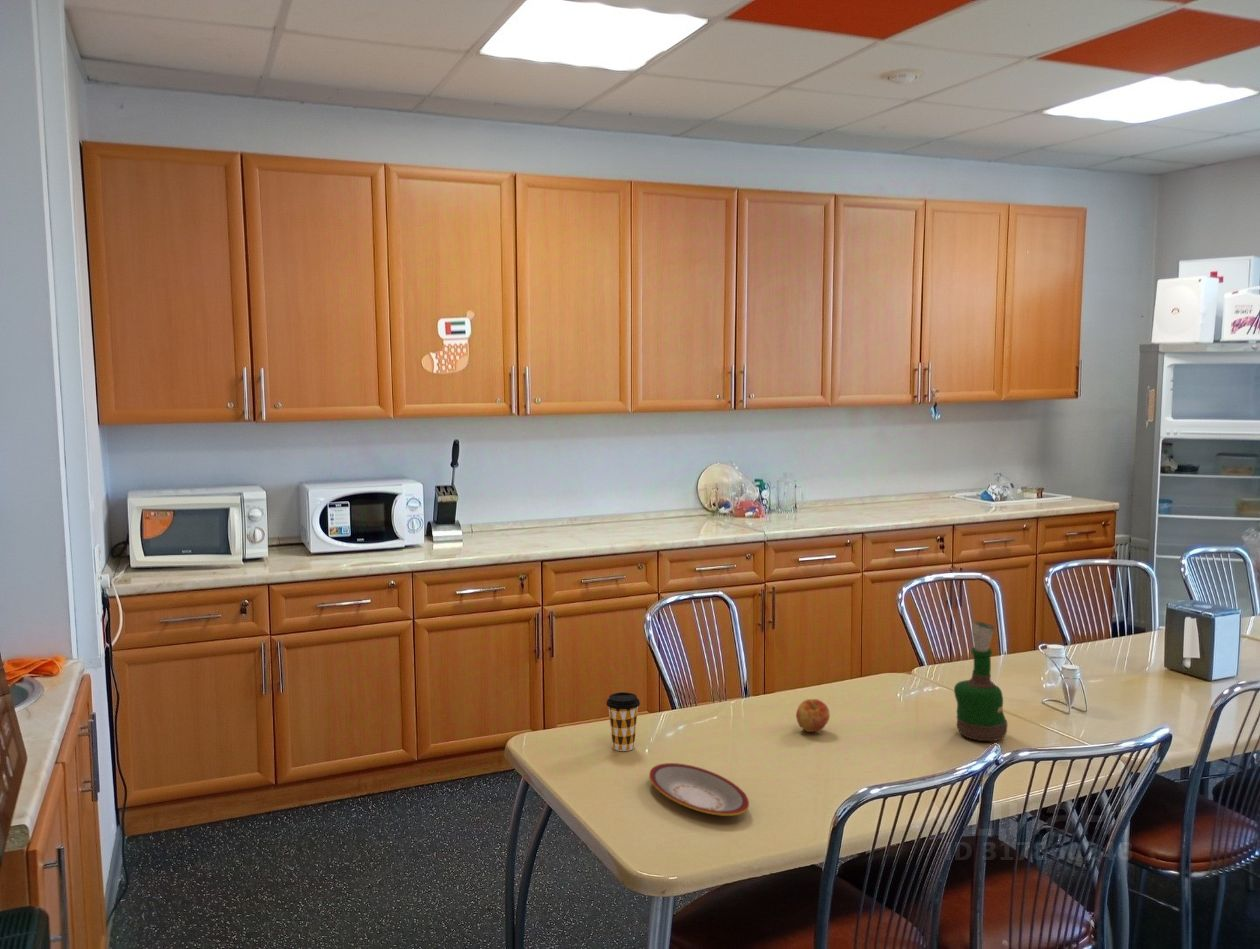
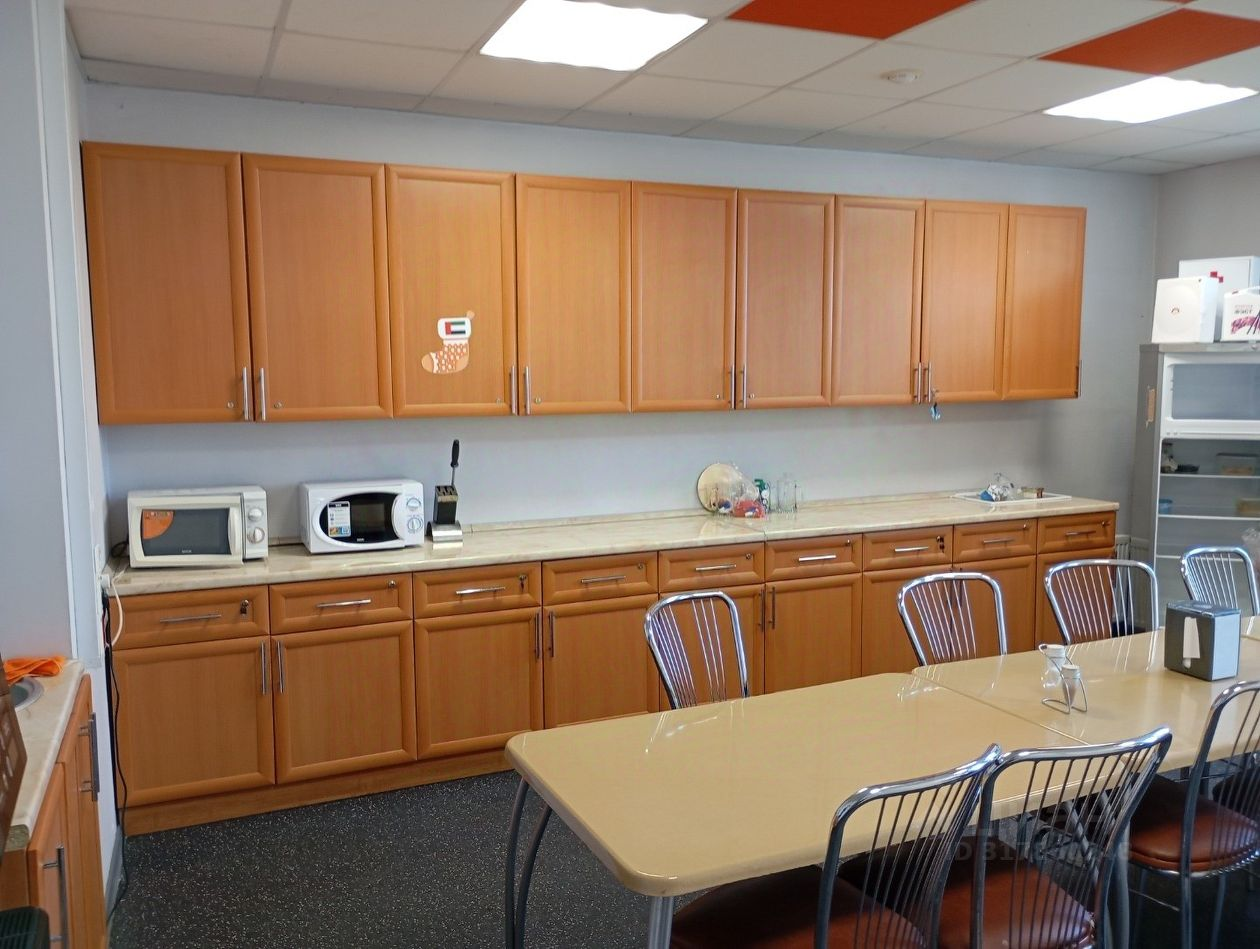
- coffee cup [605,691,641,752]
- plate [648,762,750,817]
- apple [795,698,831,733]
- grog bottle [953,621,1009,742]
